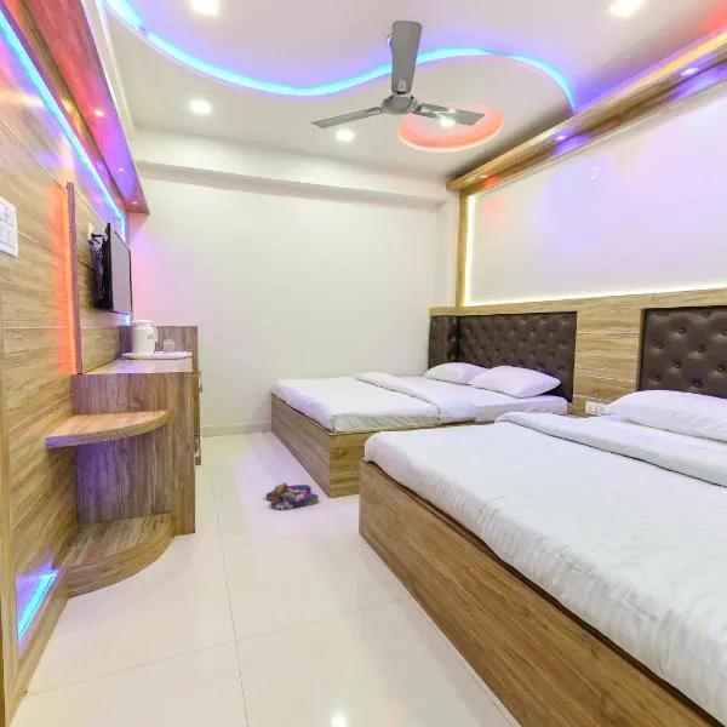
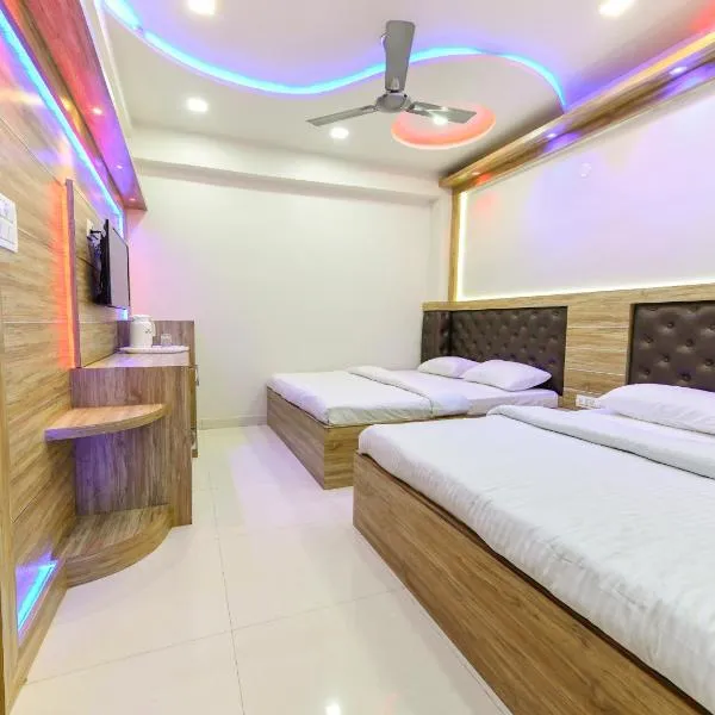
- slippers [265,481,320,511]
